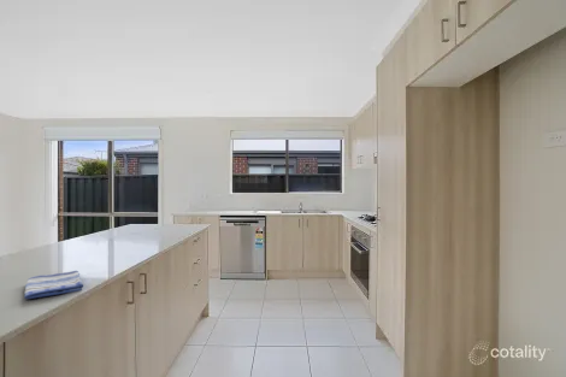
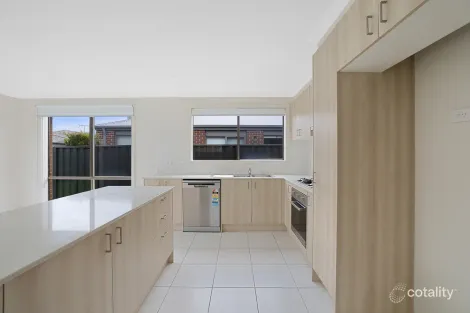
- dish towel [23,270,84,300]
